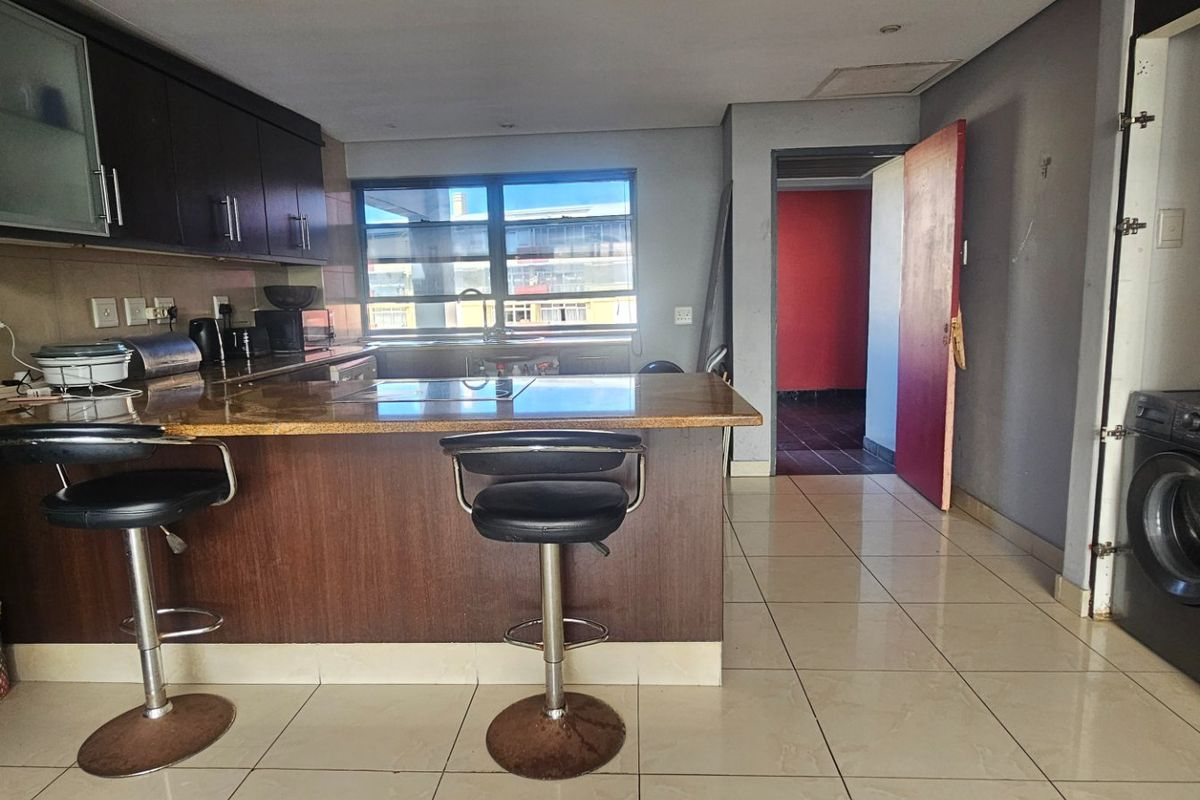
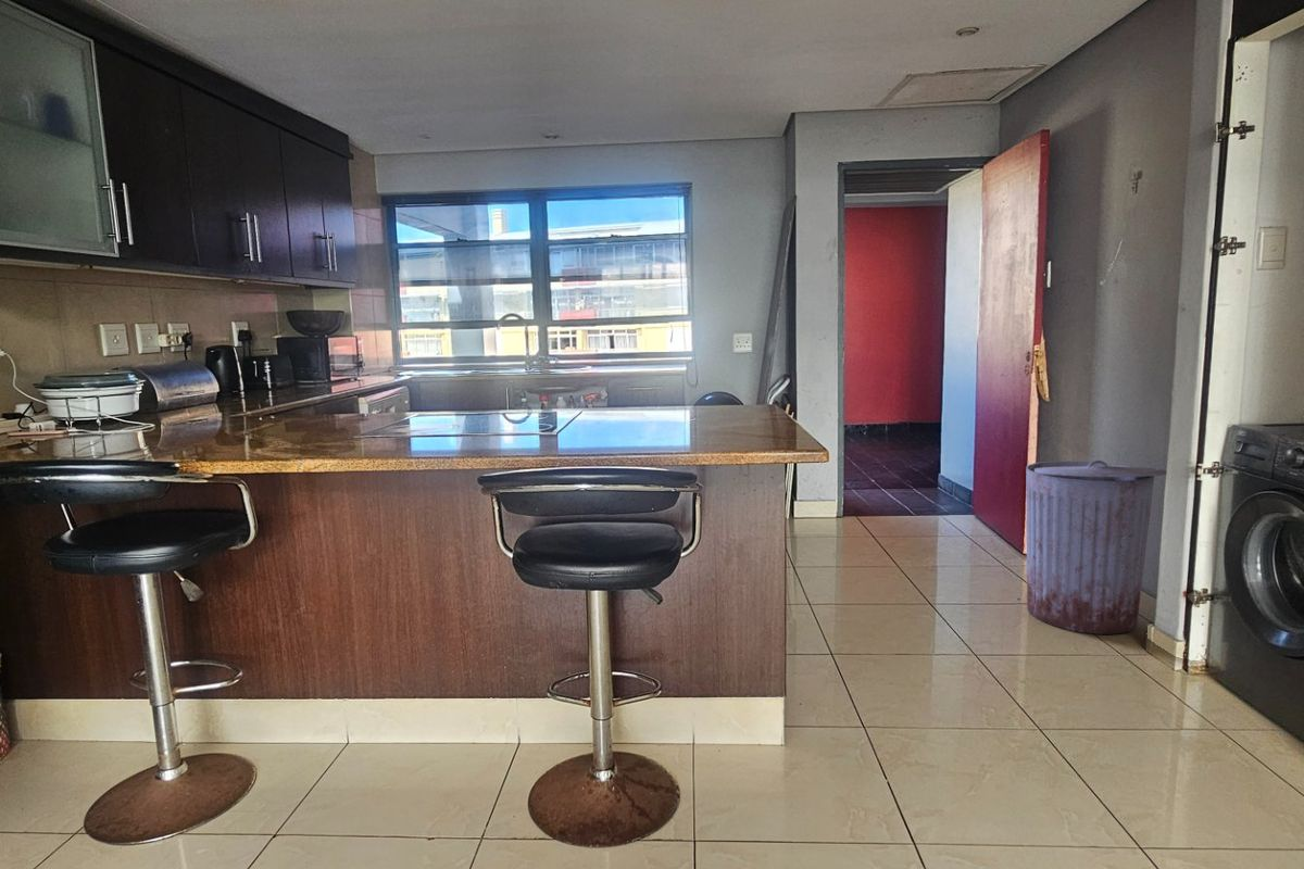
+ trash can [1025,459,1167,635]
